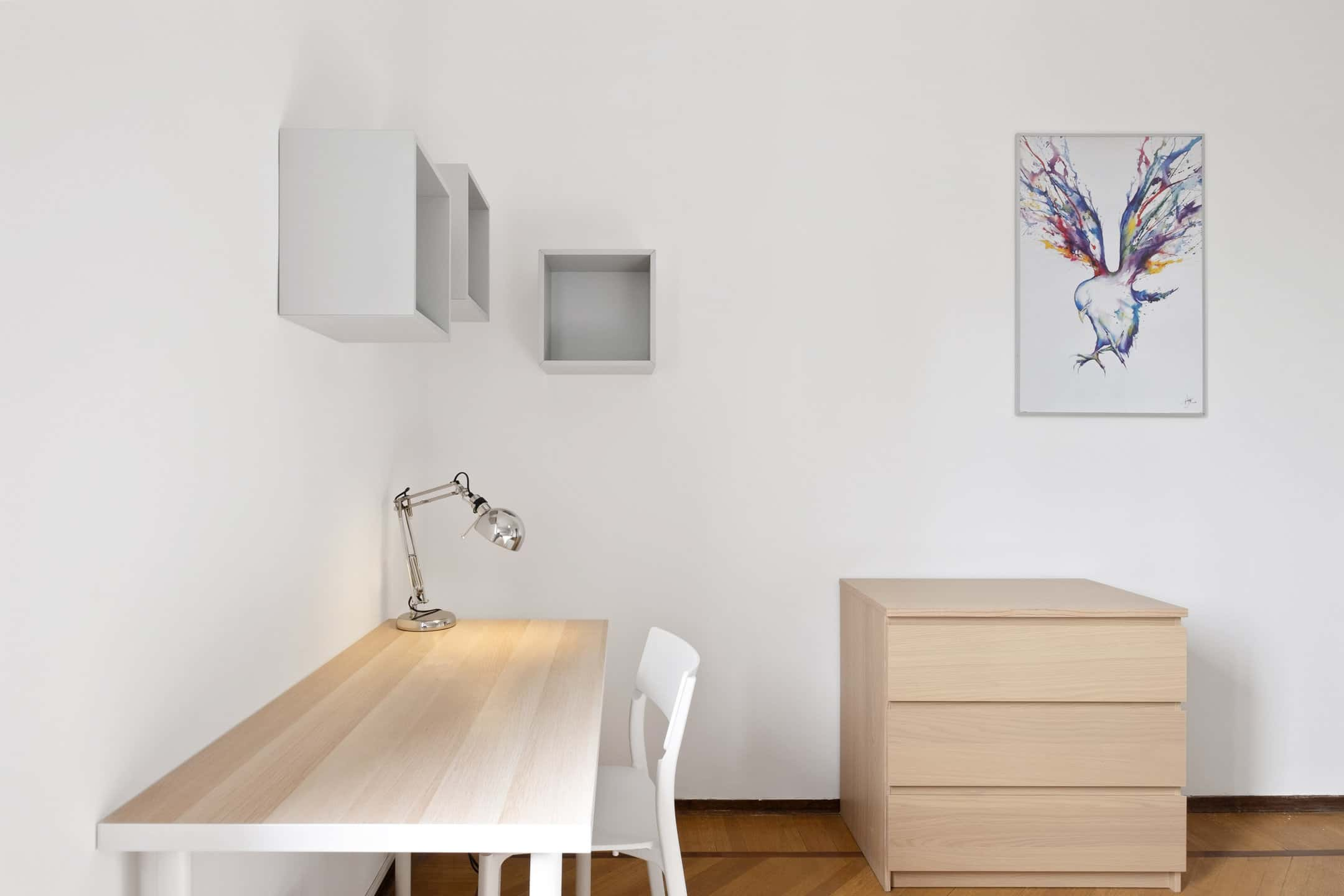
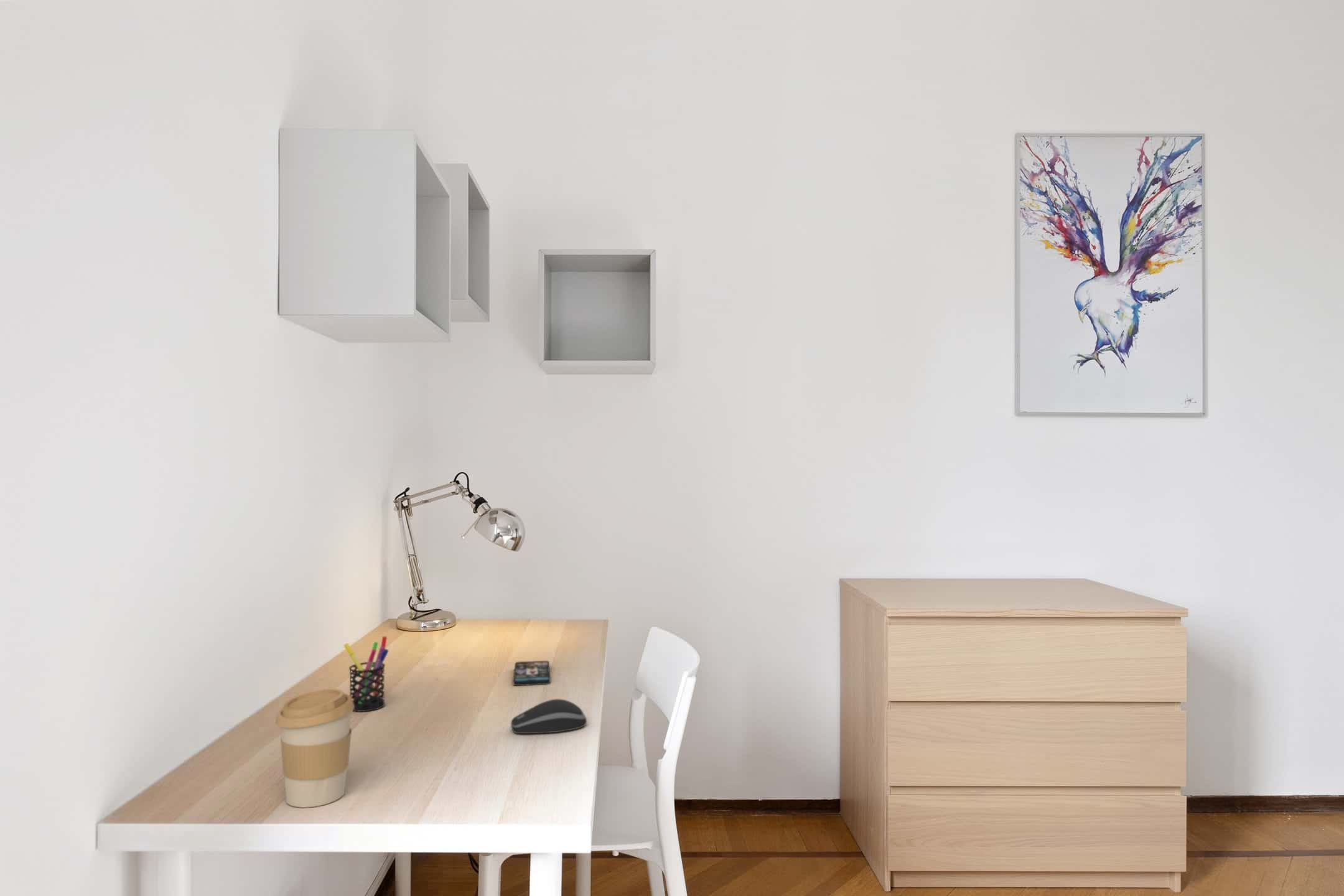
+ computer mouse [510,698,587,734]
+ smartphone [512,660,551,686]
+ pen holder [343,636,389,712]
+ coffee cup [275,688,354,808]
